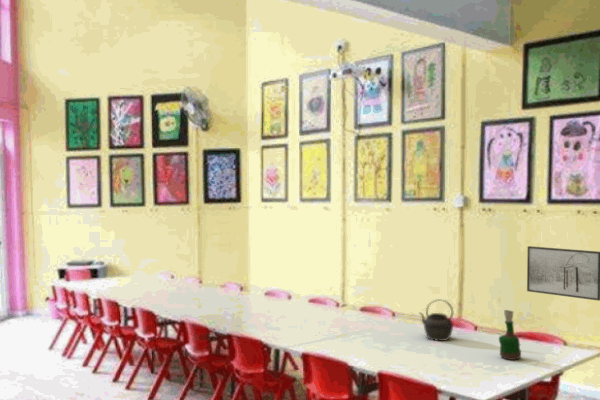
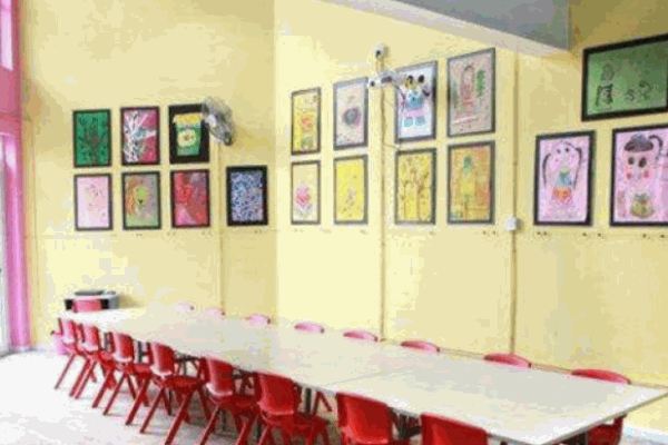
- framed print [526,245,600,302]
- grog bottle [498,309,522,361]
- kettle [418,298,454,342]
